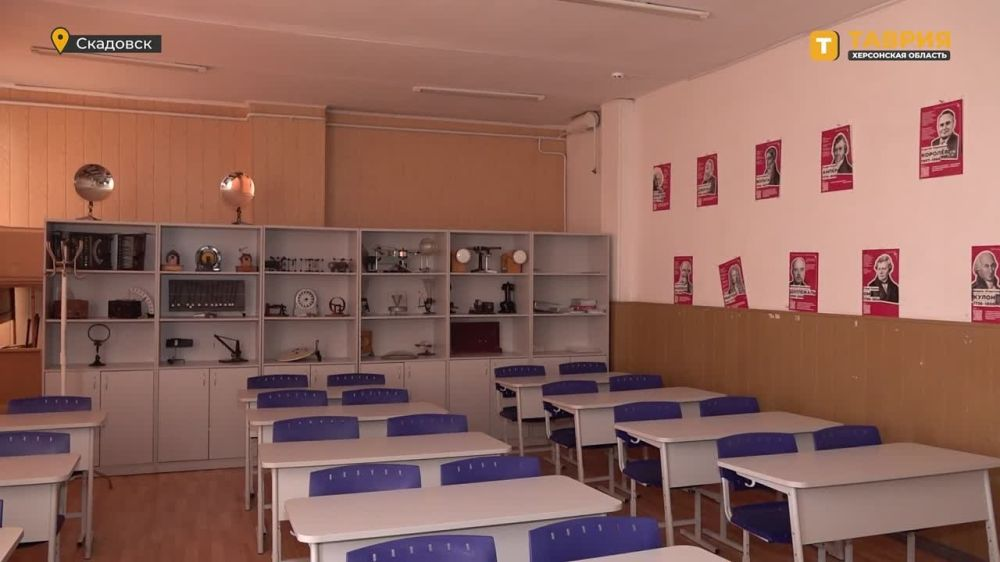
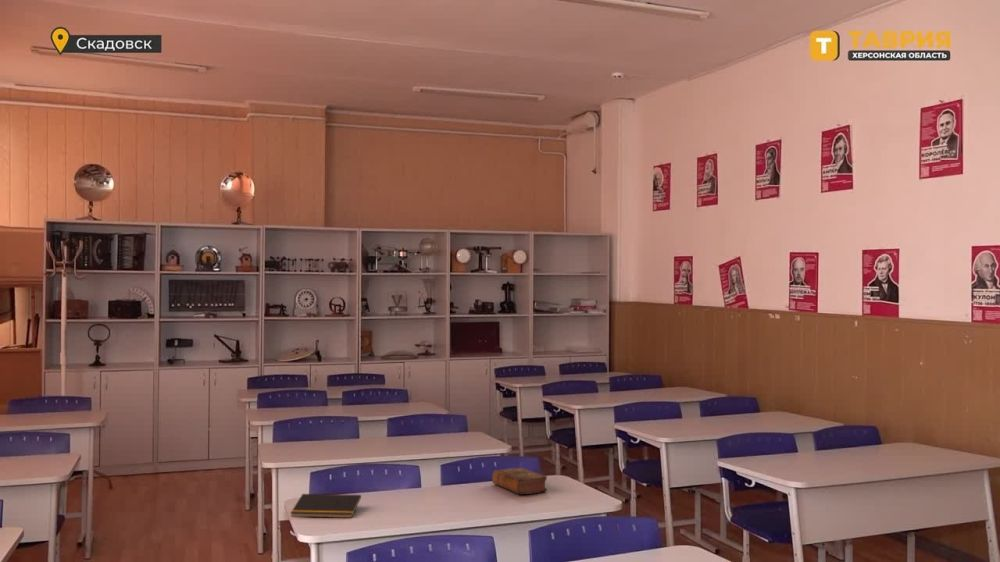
+ notepad [289,493,362,519]
+ book [491,466,548,495]
